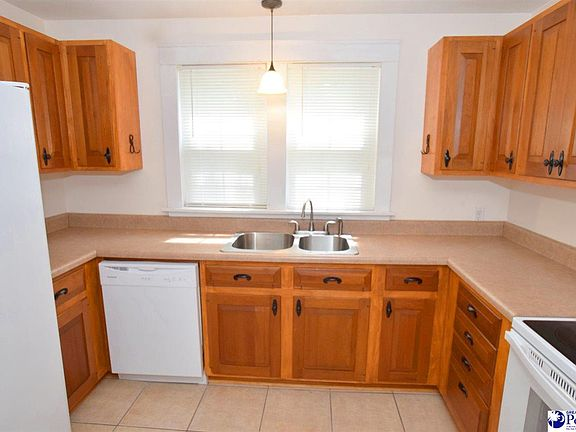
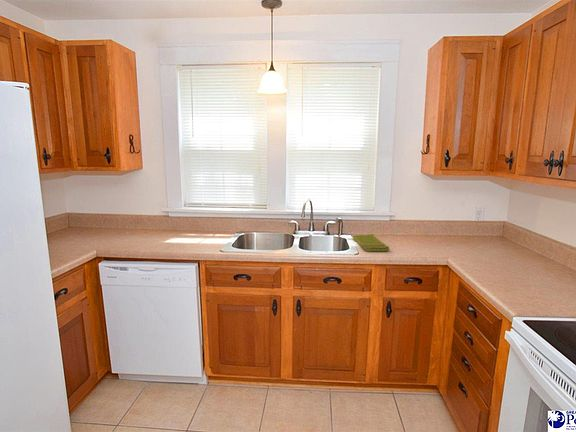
+ dish towel [352,233,390,252]
